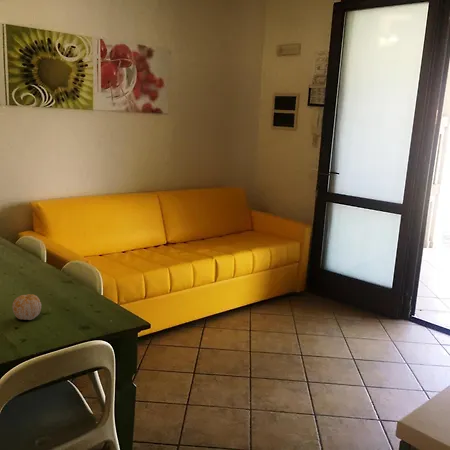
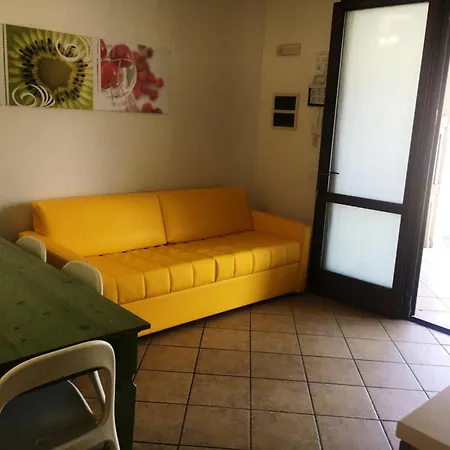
- fruit [11,293,42,321]
